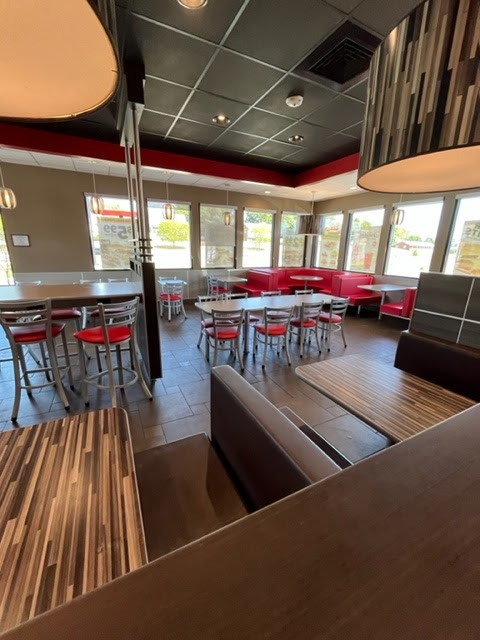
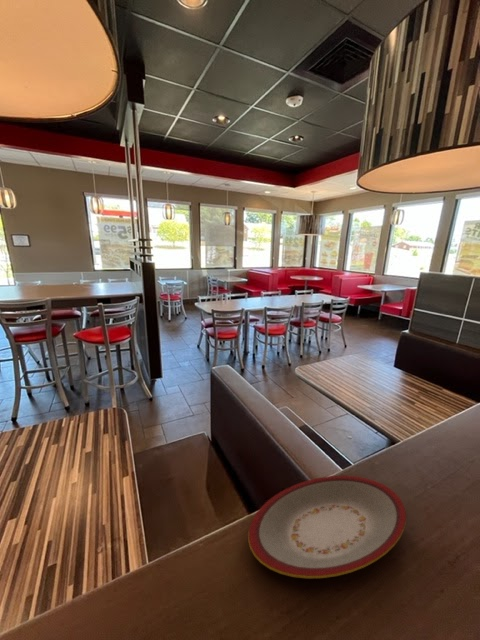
+ plate [247,475,407,579]
